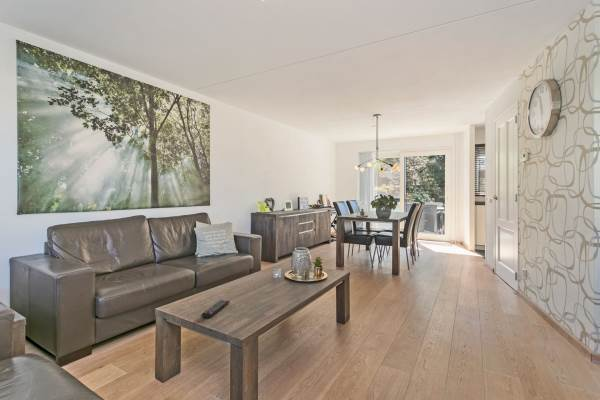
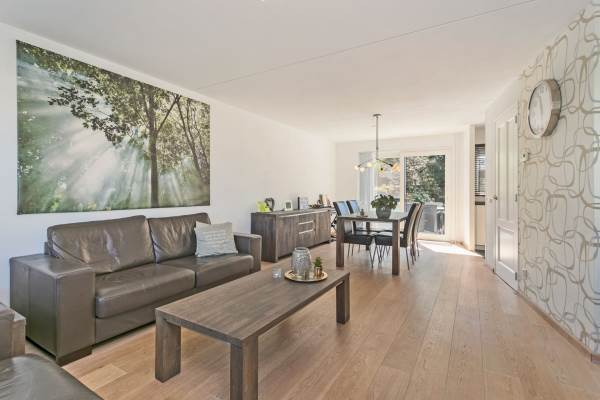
- remote control [201,299,231,319]
